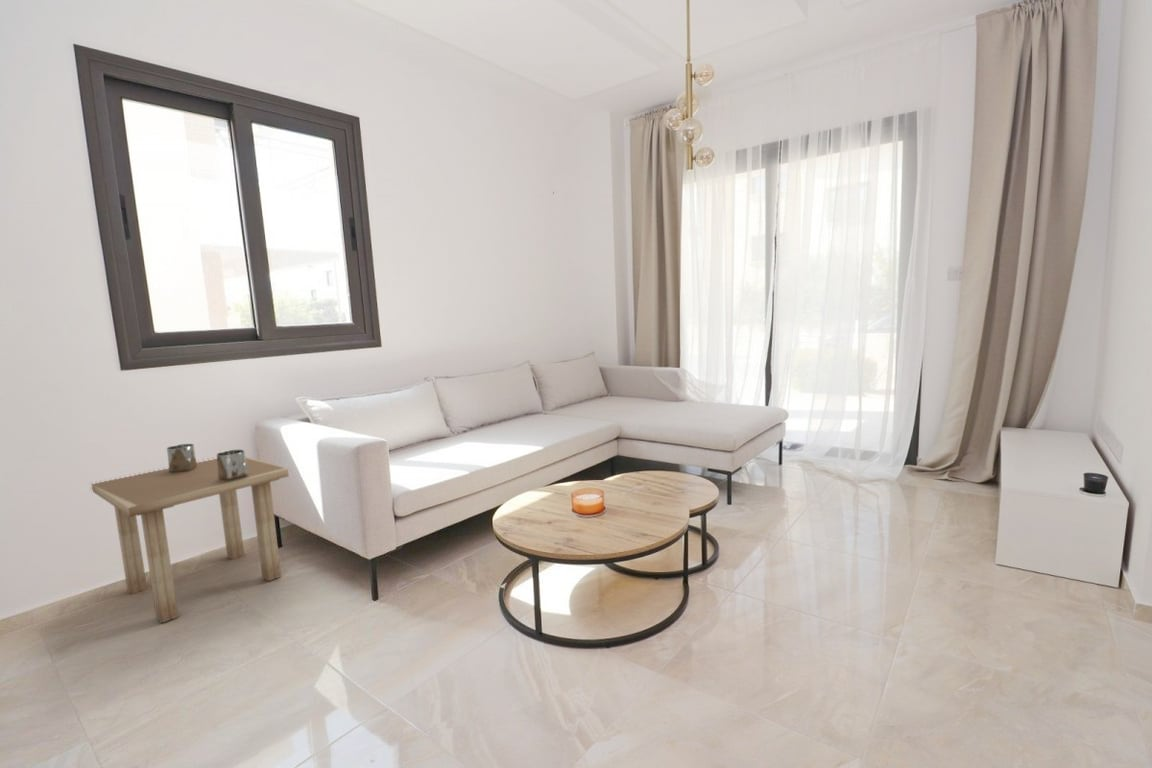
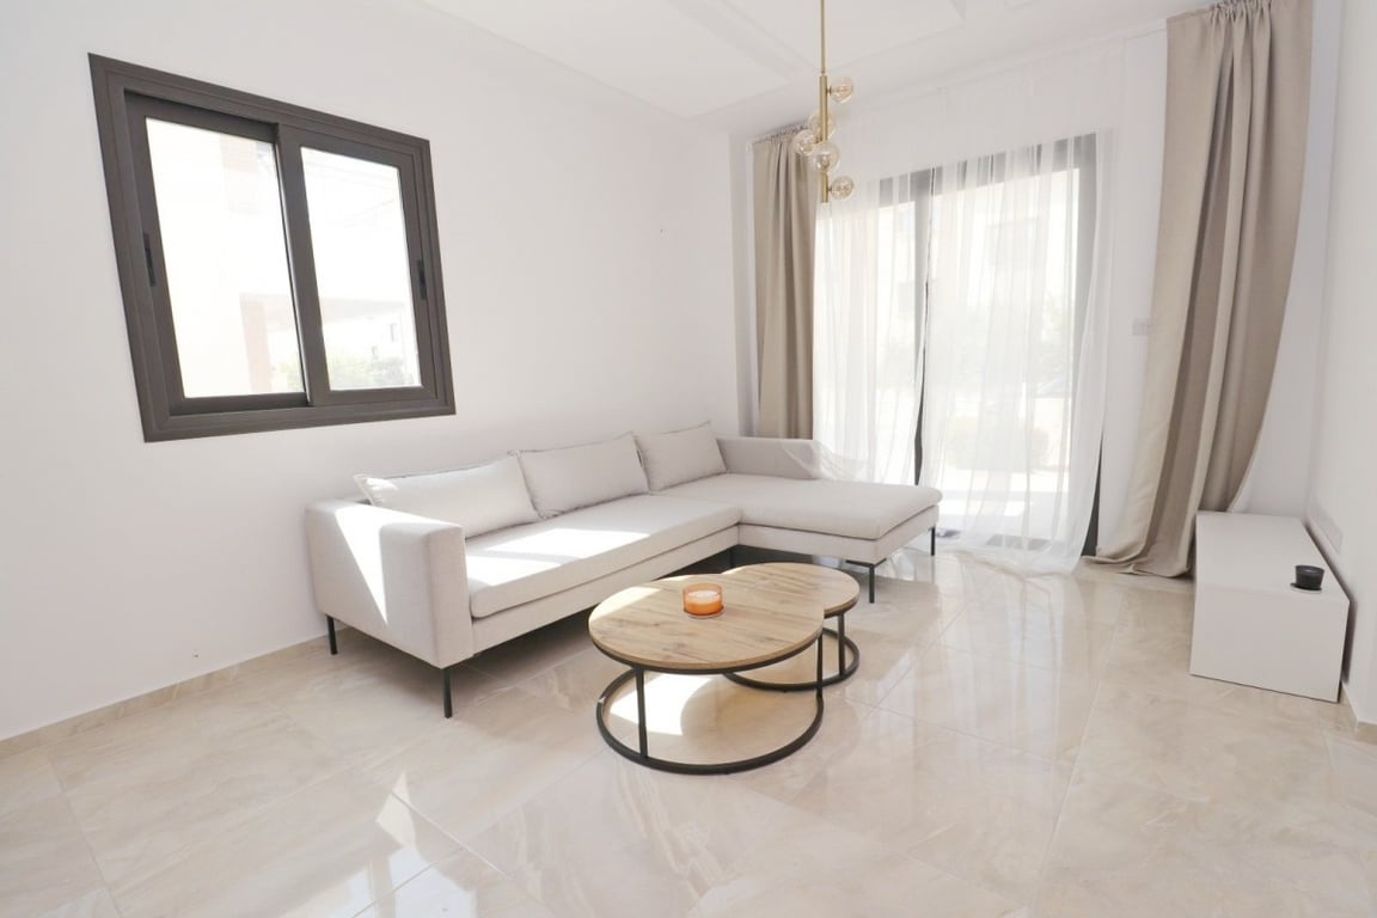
- side table [90,443,290,624]
